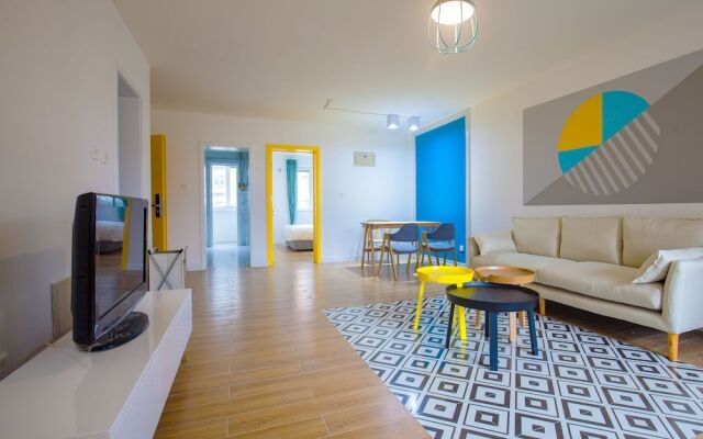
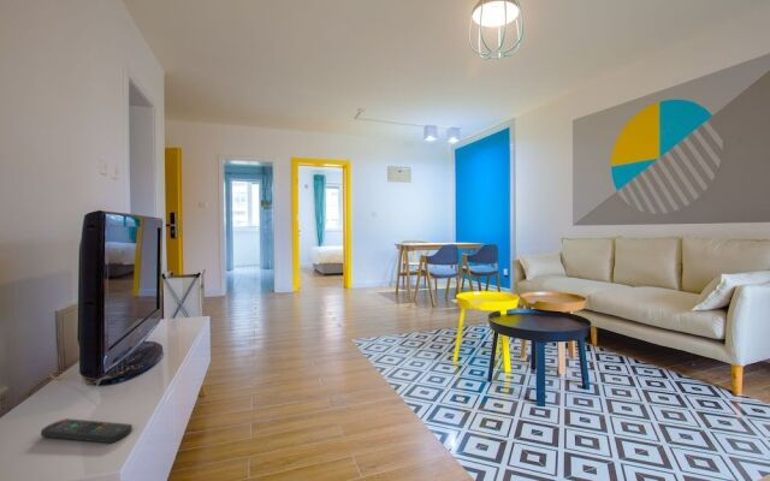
+ remote control [40,417,134,444]
